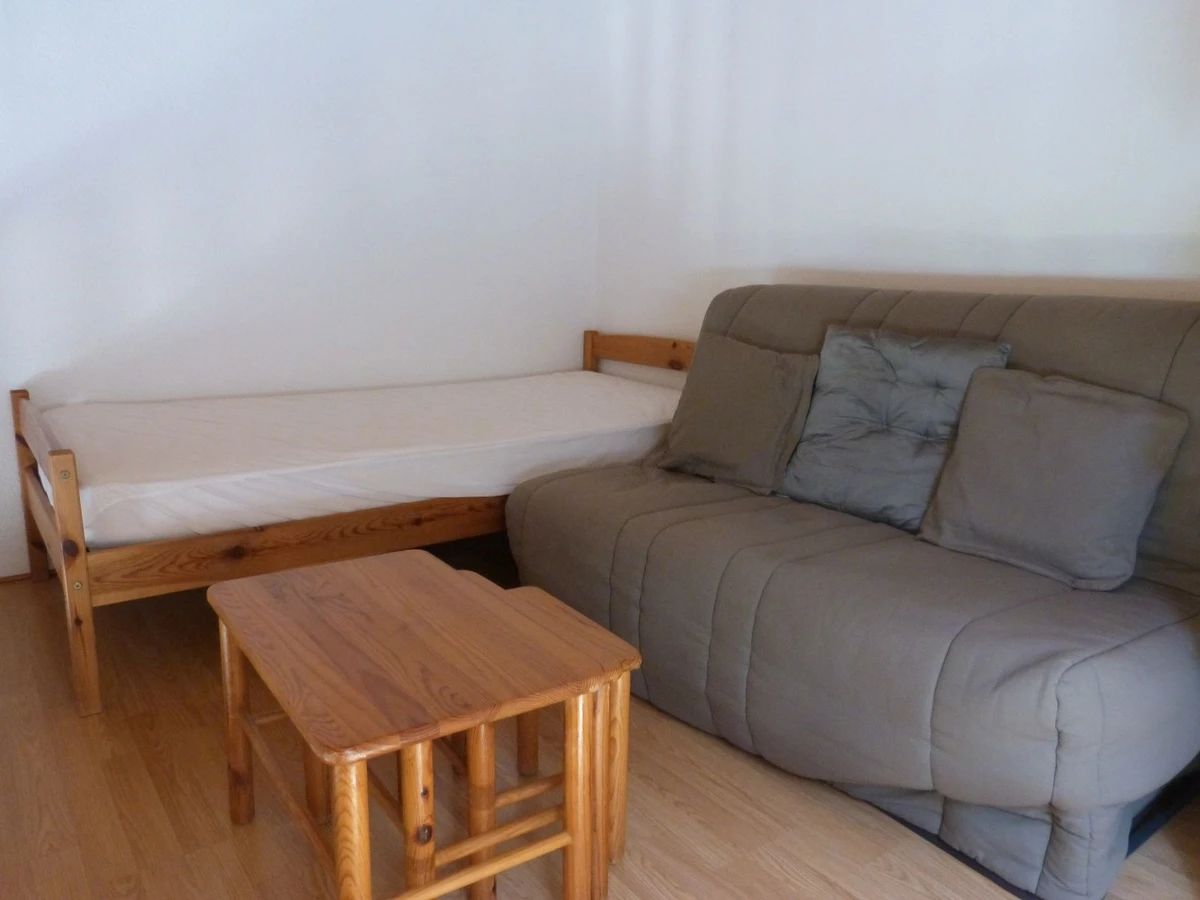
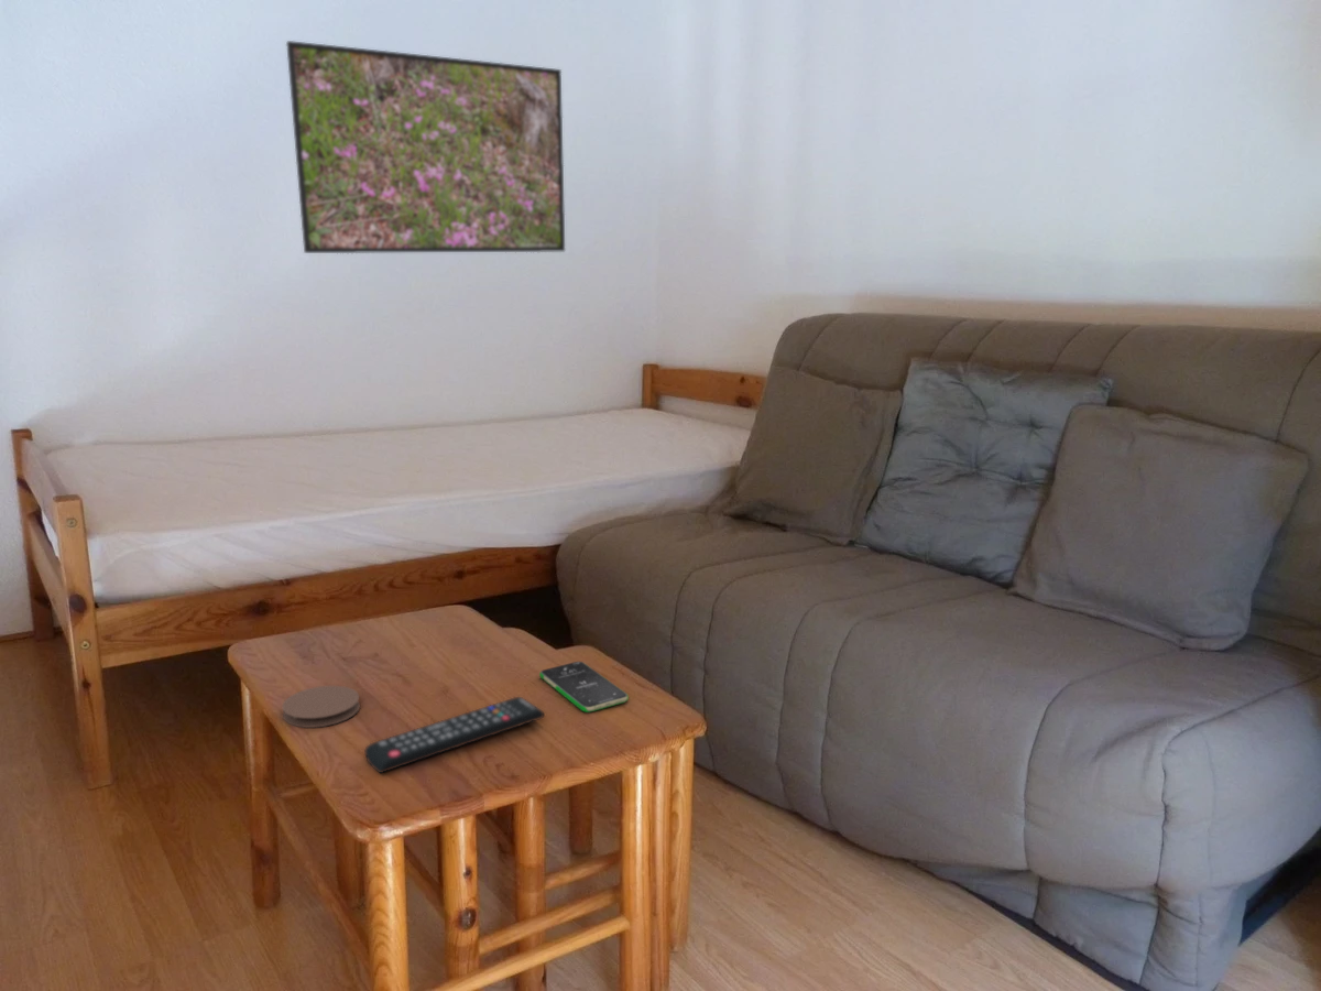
+ smartphone [538,661,630,714]
+ coaster [281,685,361,729]
+ remote control [363,696,546,774]
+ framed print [285,40,566,254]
